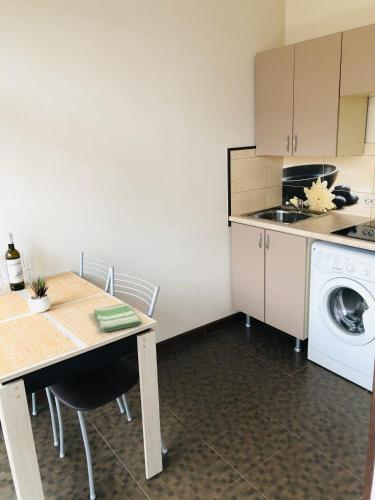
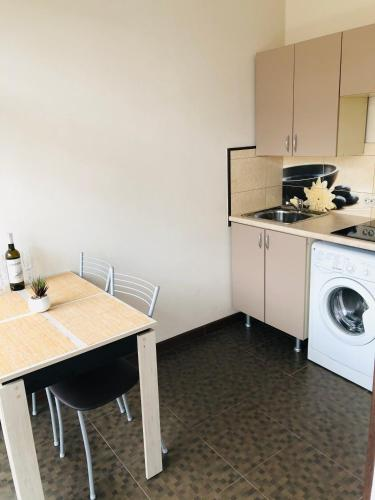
- dish towel [93,302,143,333]
